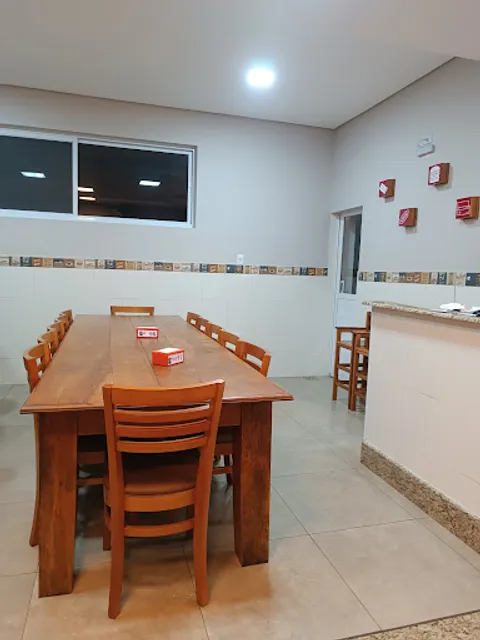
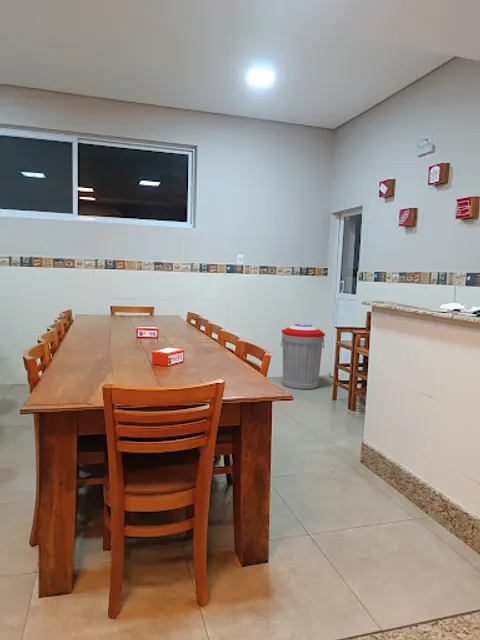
+ trash can [280,323,326,390]
